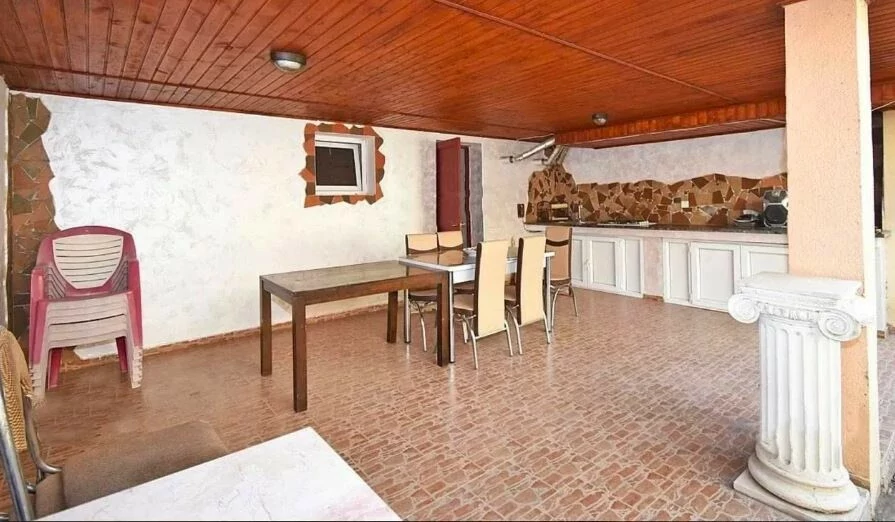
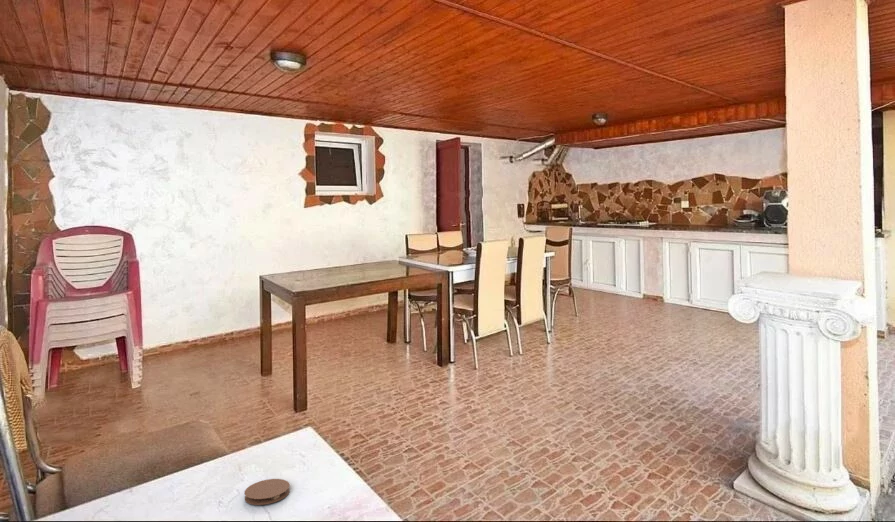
+ coaster [244,478,291,506]
